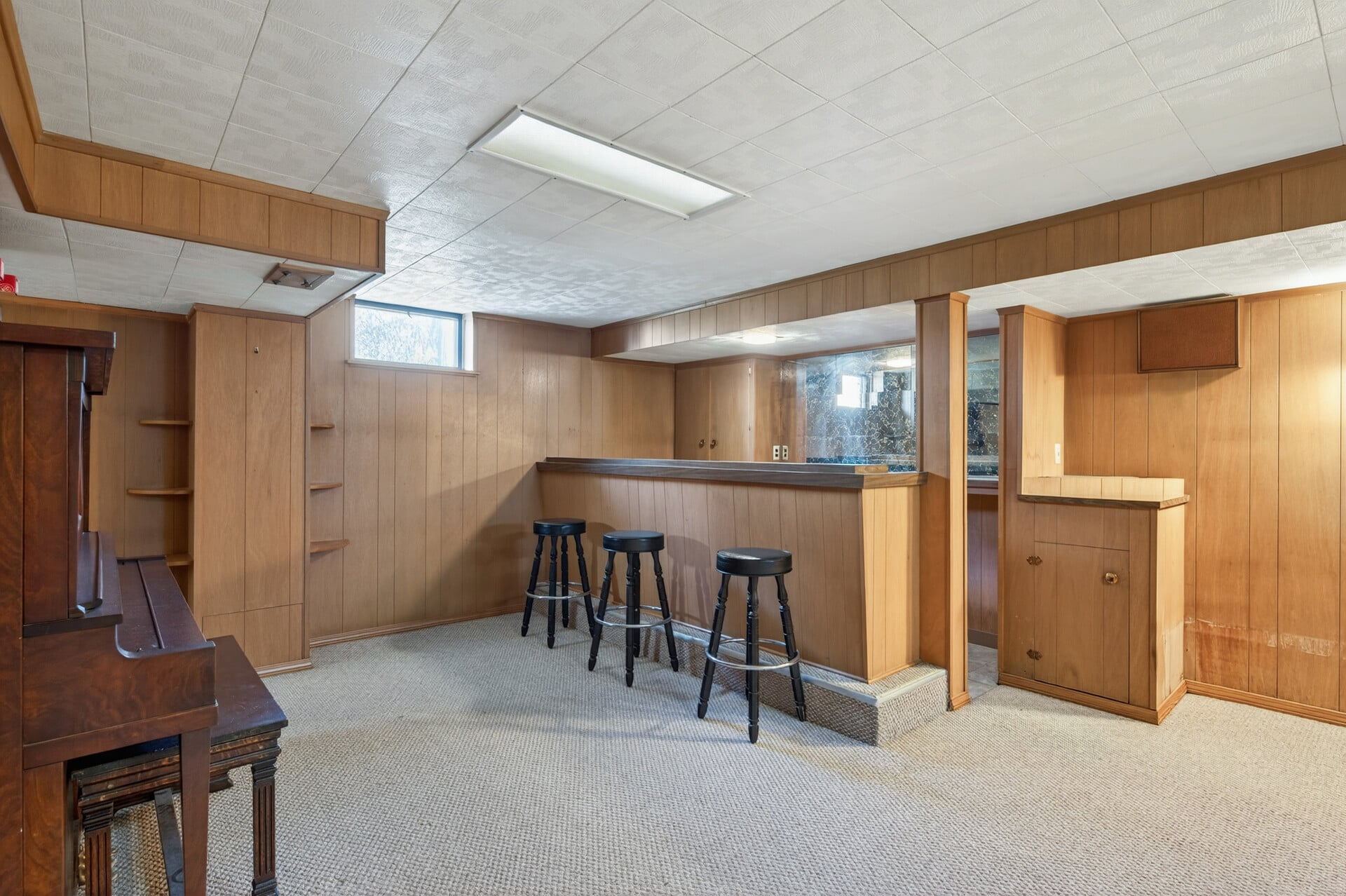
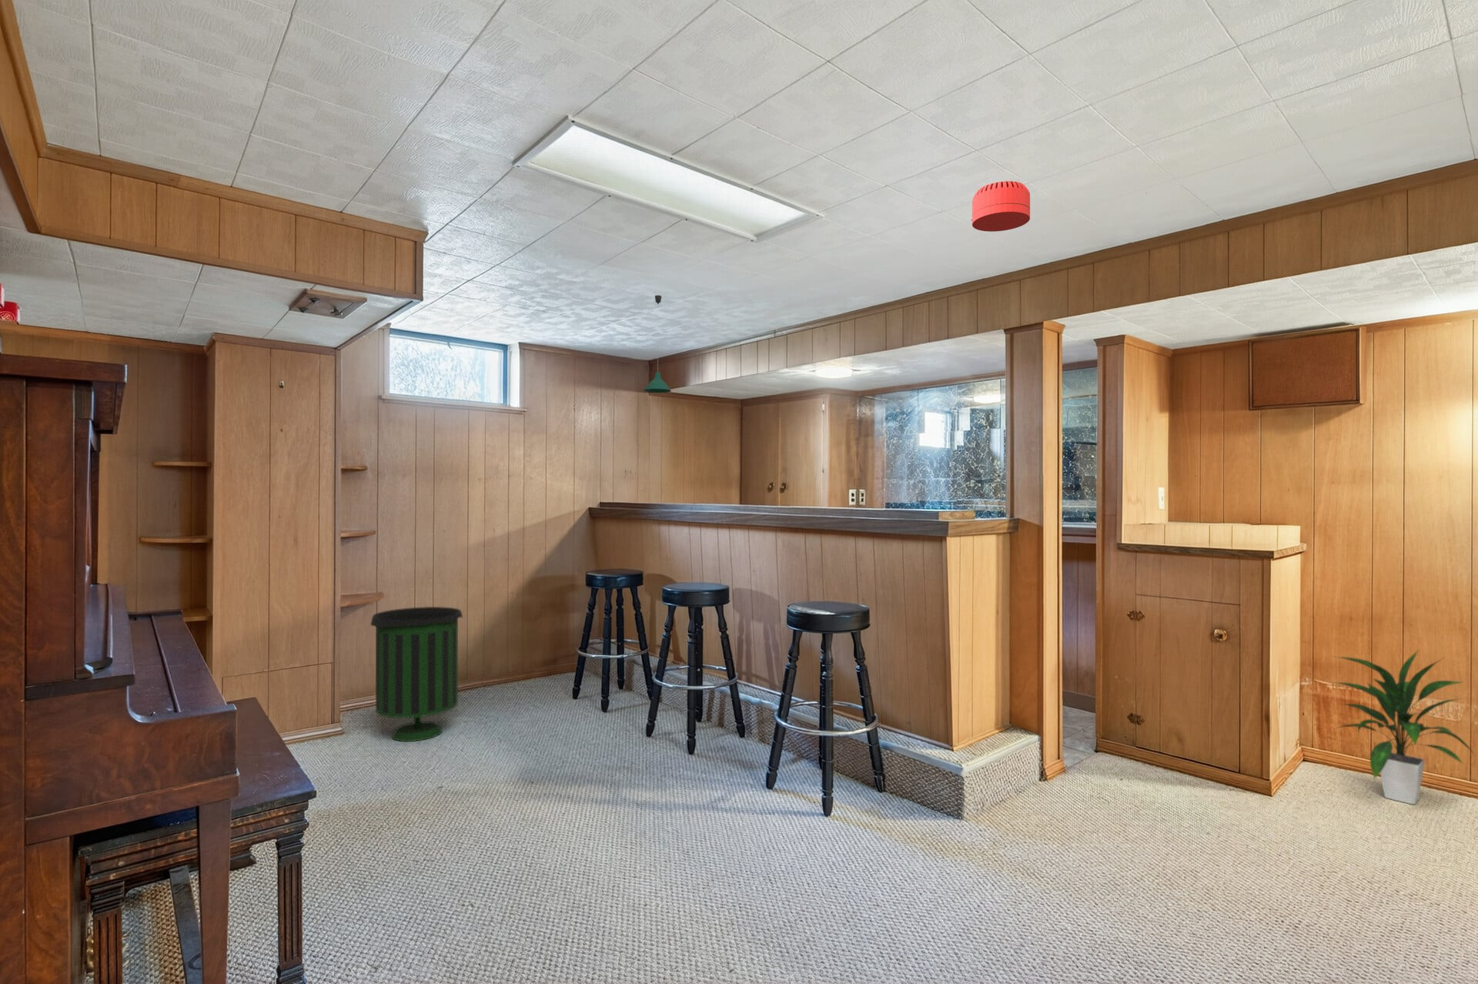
+ indoor plant [1329,648,1476,805]
+ trash can [370,606,463,742]
+ smoke detector [971,180,1031,233]
+ pendant light [642,294,672,393]
